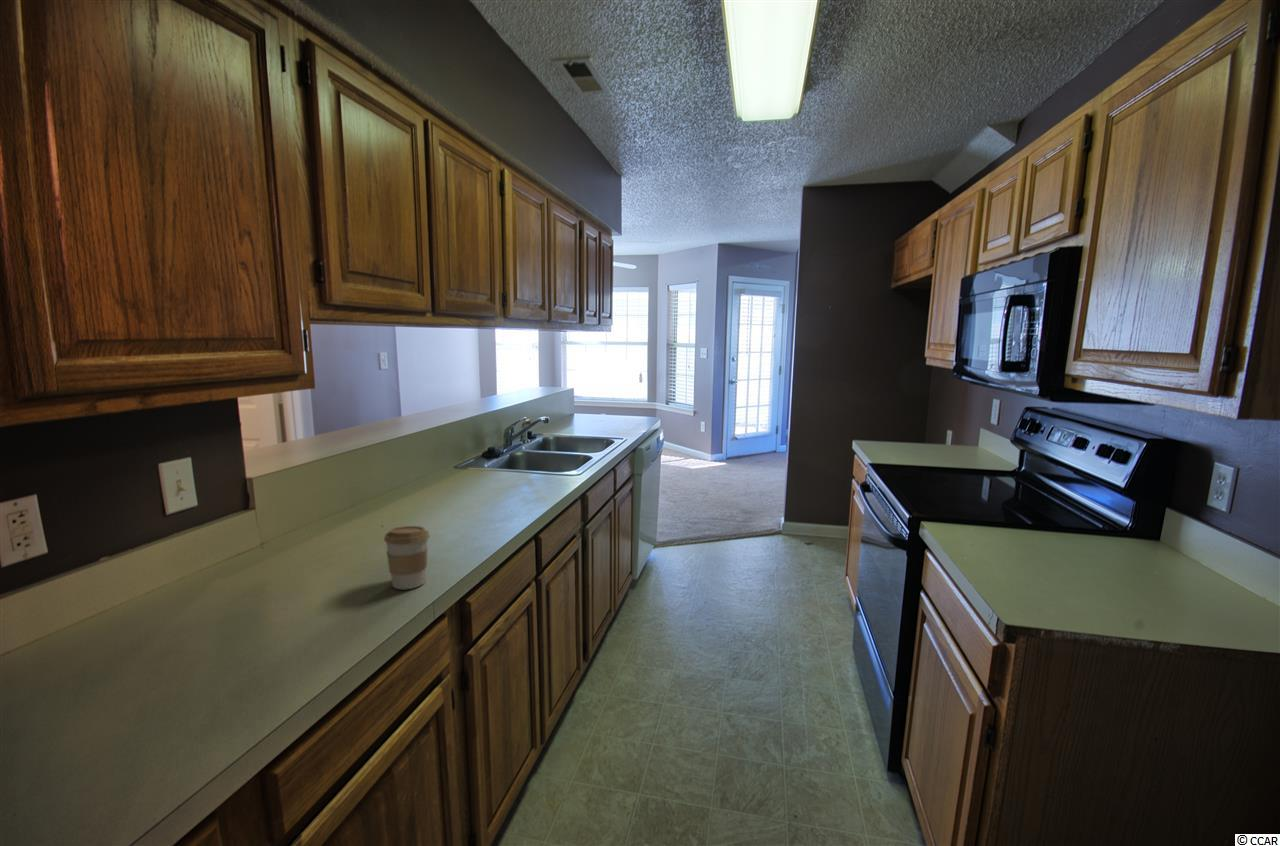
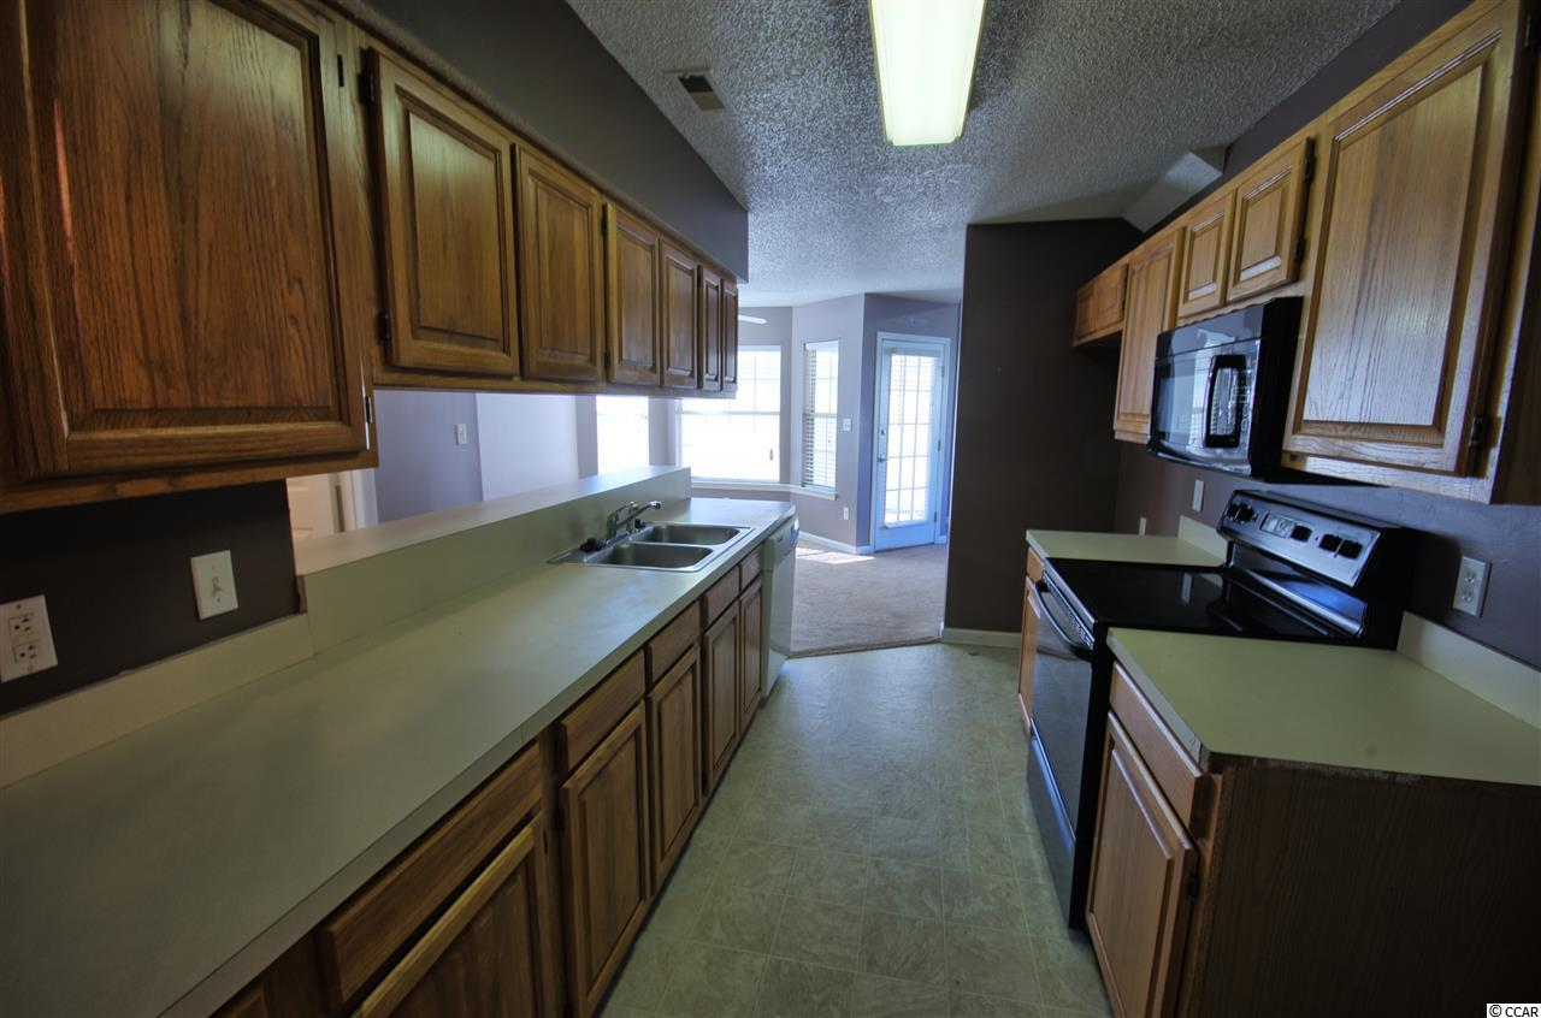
- coffee cup [383,525,431,590]
